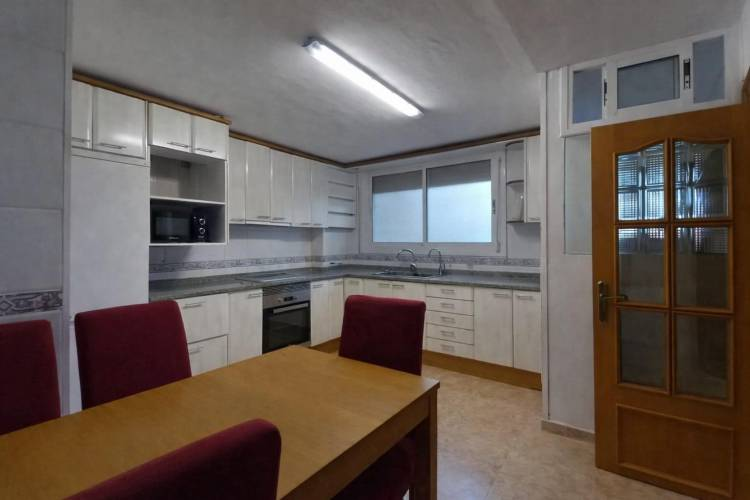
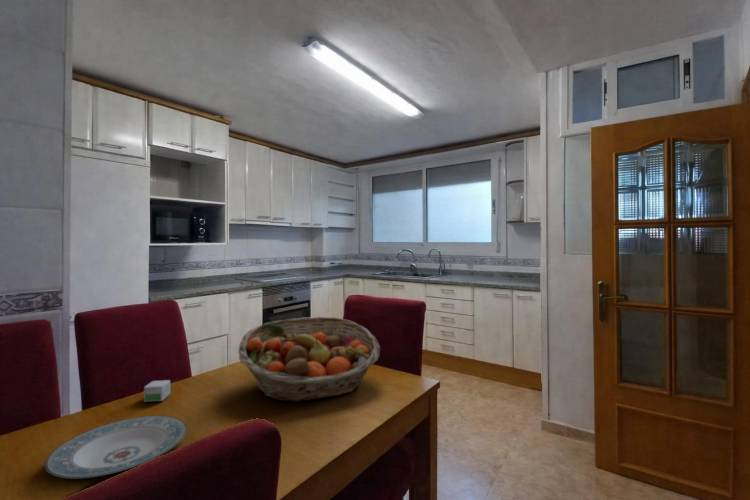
+ fruit basket [237,316,381,403]
+ plate [44,415,188,479]
+ small box [143,379,171,403]
